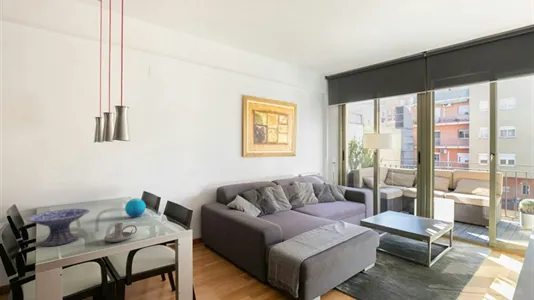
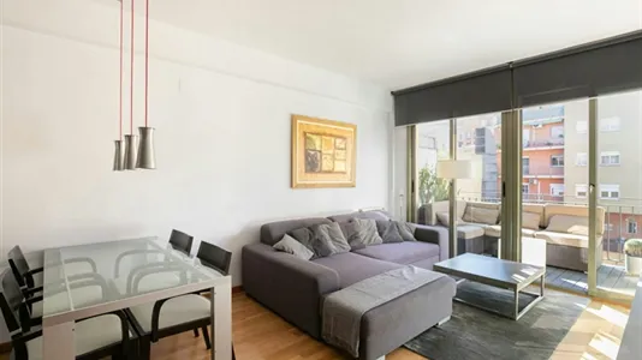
- decorative orb [124,197,147,218]
- decorative bowl [25,208,91,247]
- candle holder [103,222,138,243]
